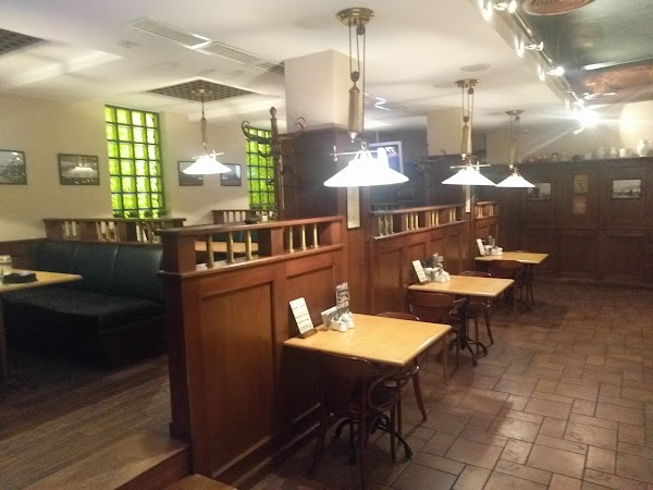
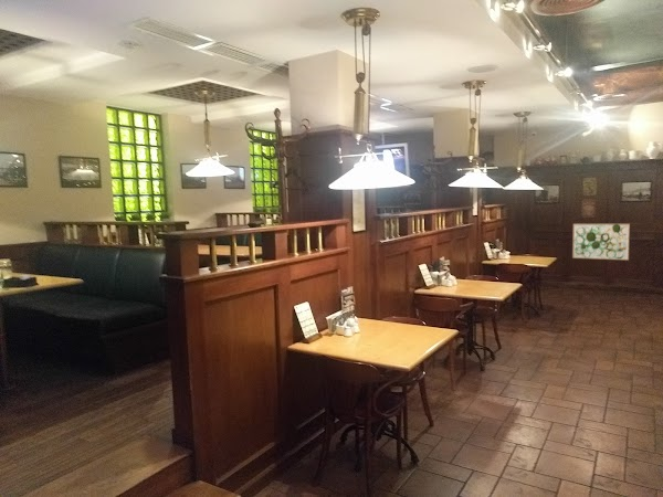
+ wall art [571,222,631,262]
